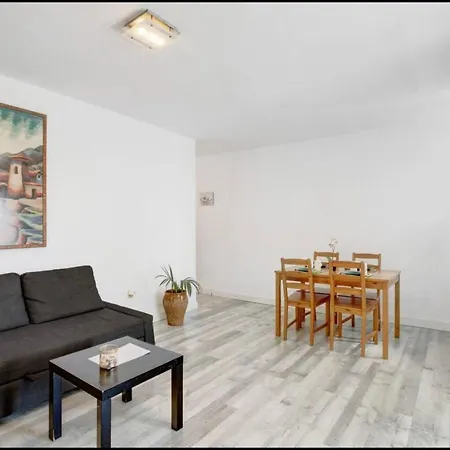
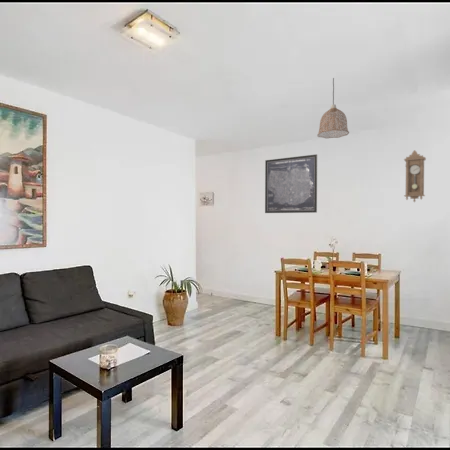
+ pendulum clock [403,149,427,203]
+ pendant lamp [316,77,350,139]
+ wall art [264,153,318,214]
